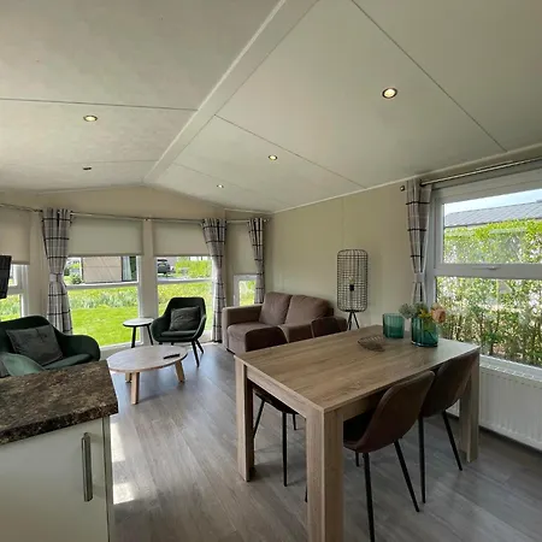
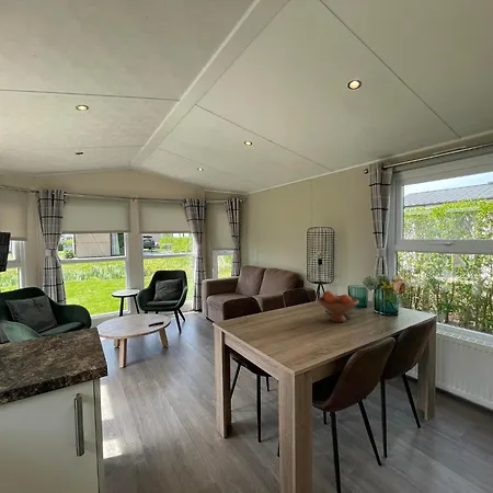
+ fruit bowl [317,290,359,323]
